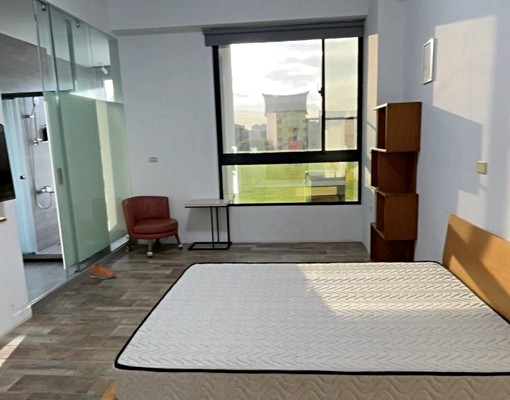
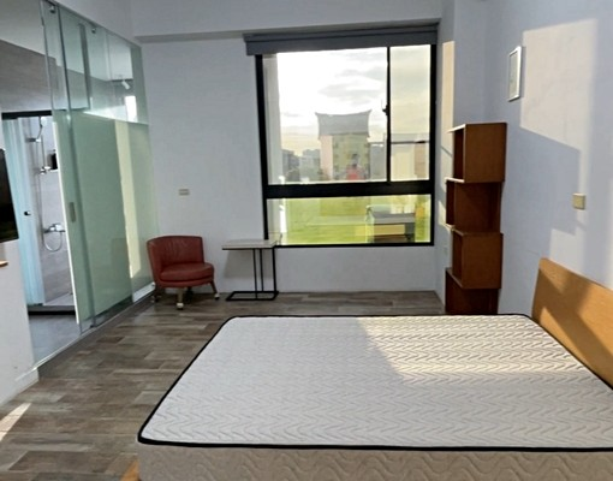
- sneaker [88,261,117,280]
